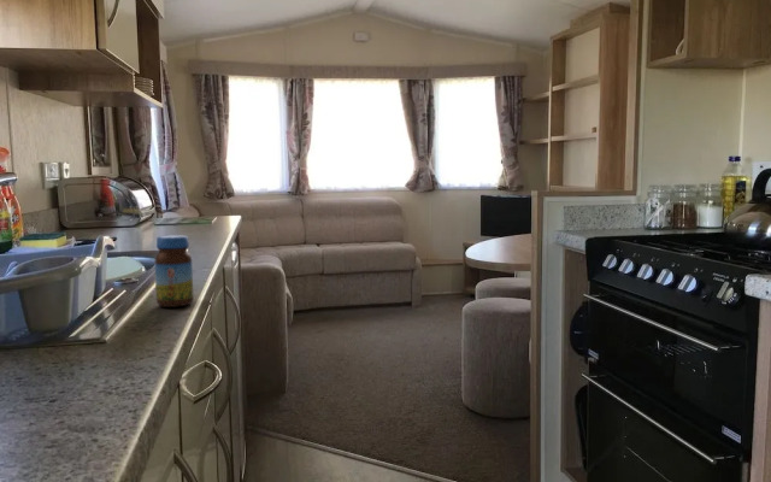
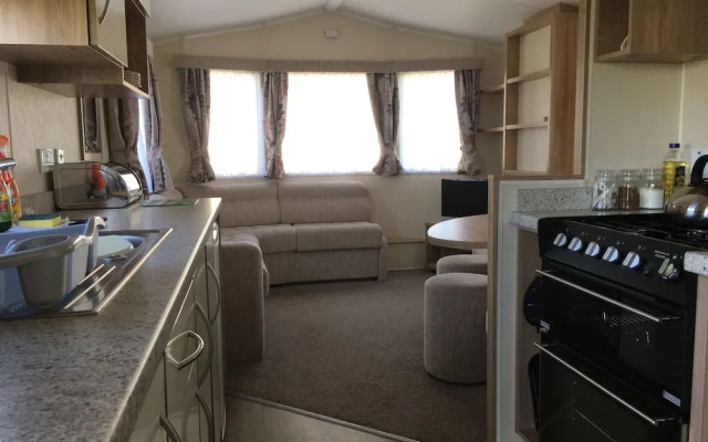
- jar [154,234,195,308]
